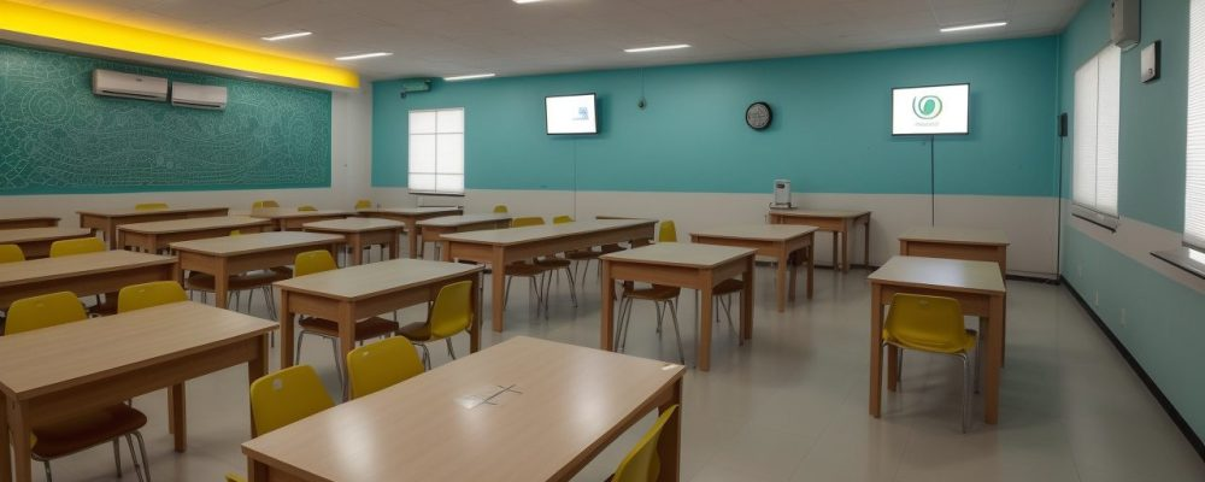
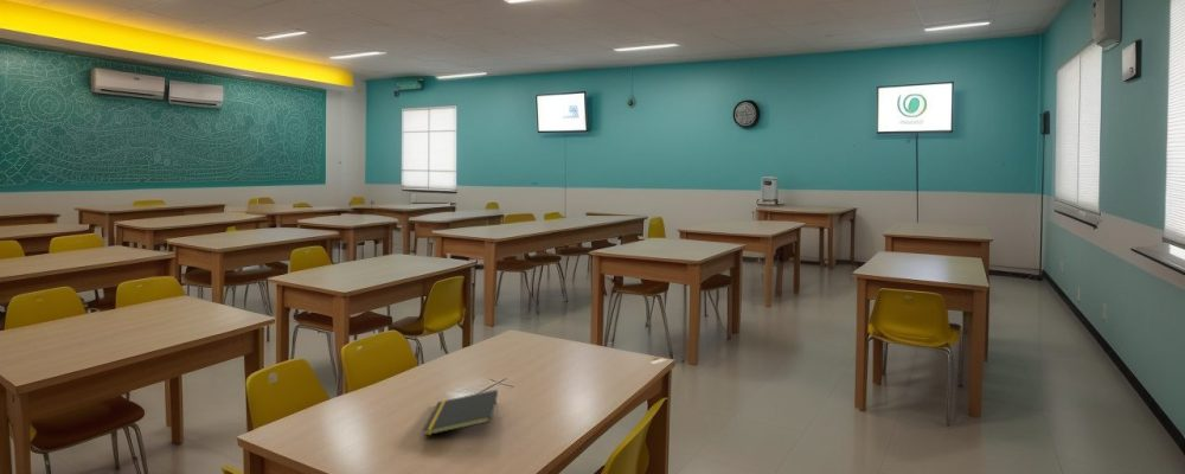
+ notepad [422,389,499,437]
